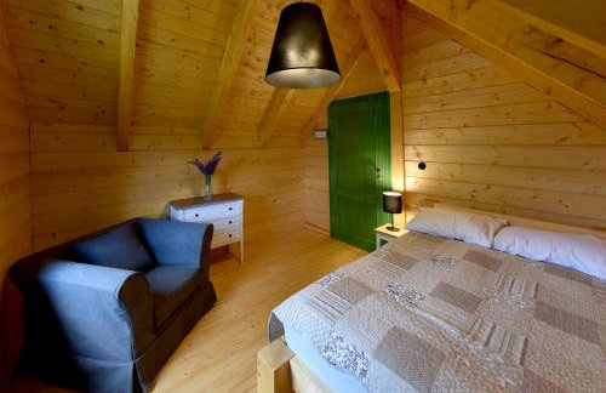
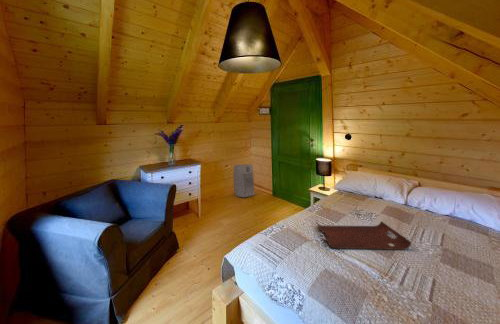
+ serving tray [315,220,413,251]
+ air purifier [232,163,256,198]
